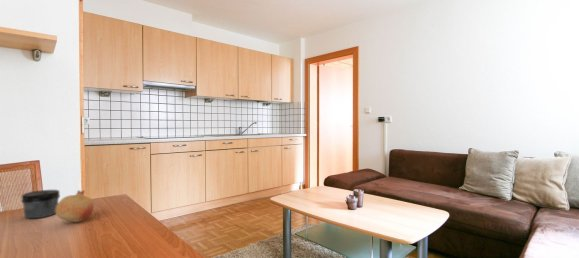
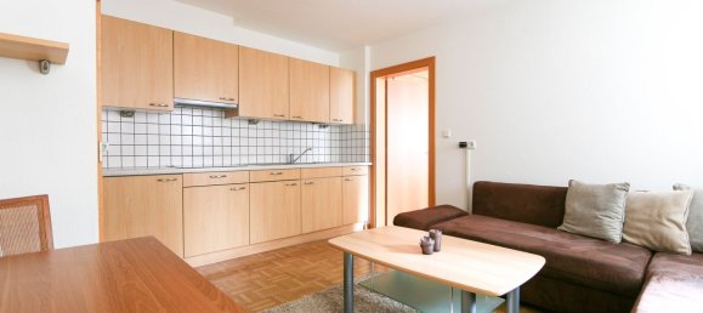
- jar [20,189,61,219]
- fruit [55,189,95,223]
